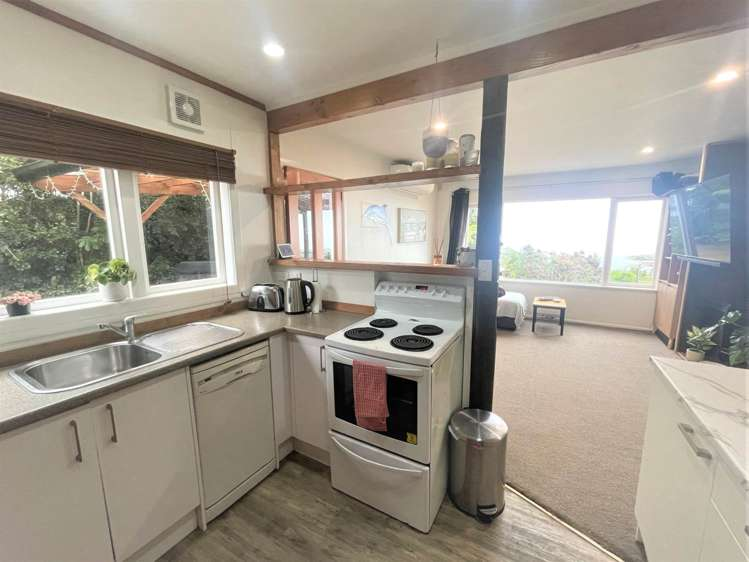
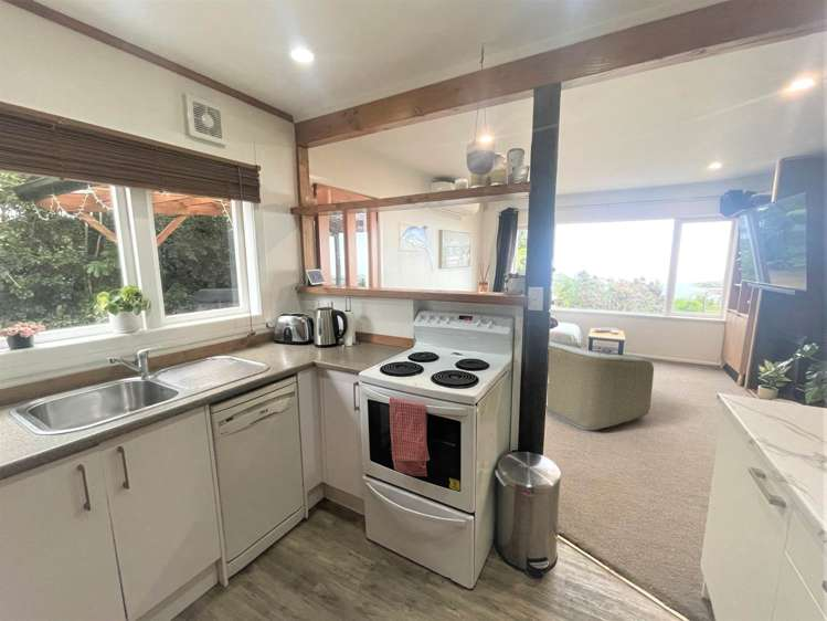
+ armchair [545,337,655,431]
